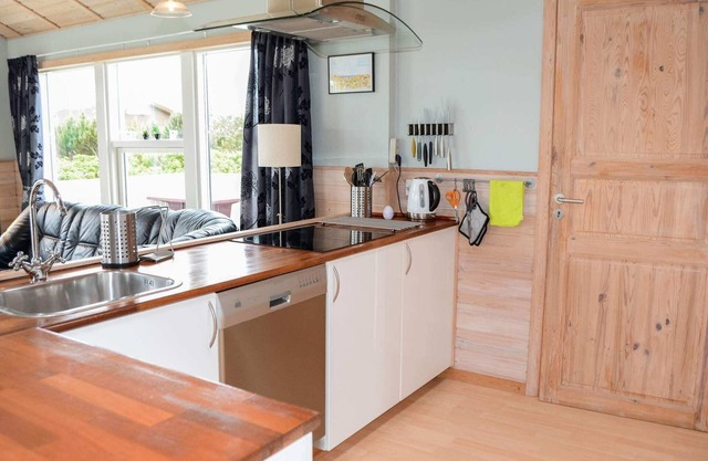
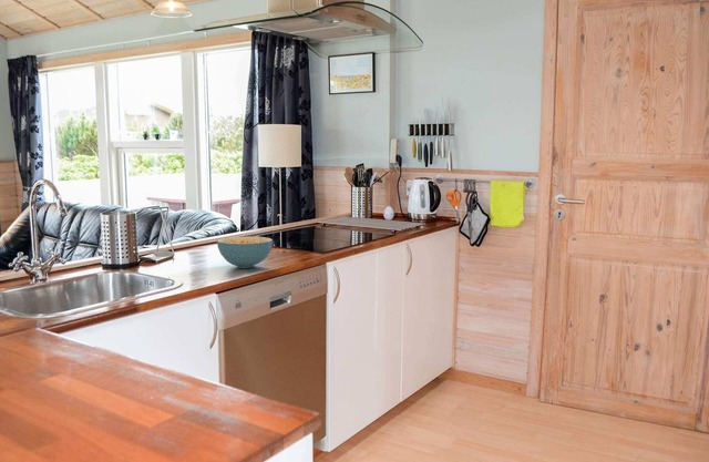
+ cereal bowl [216,236,274,269]
